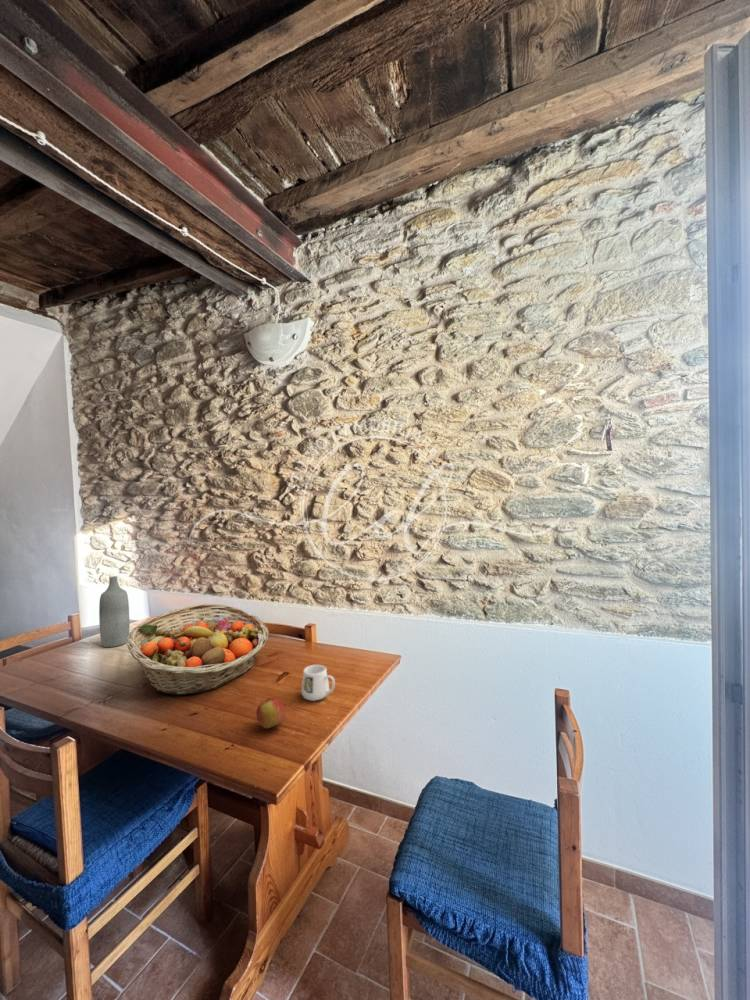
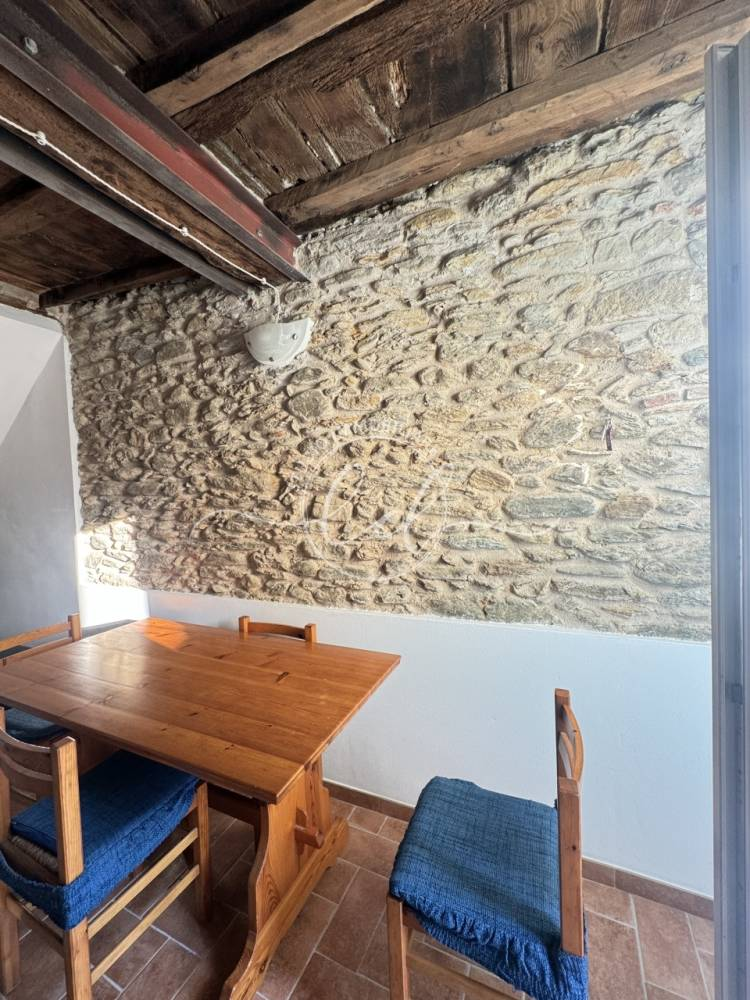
- mug [301,664,336,702]
- apple [255,697,286,730]
- fruit basket [126,603,270,696]
- bottle [98,575,131,648]
